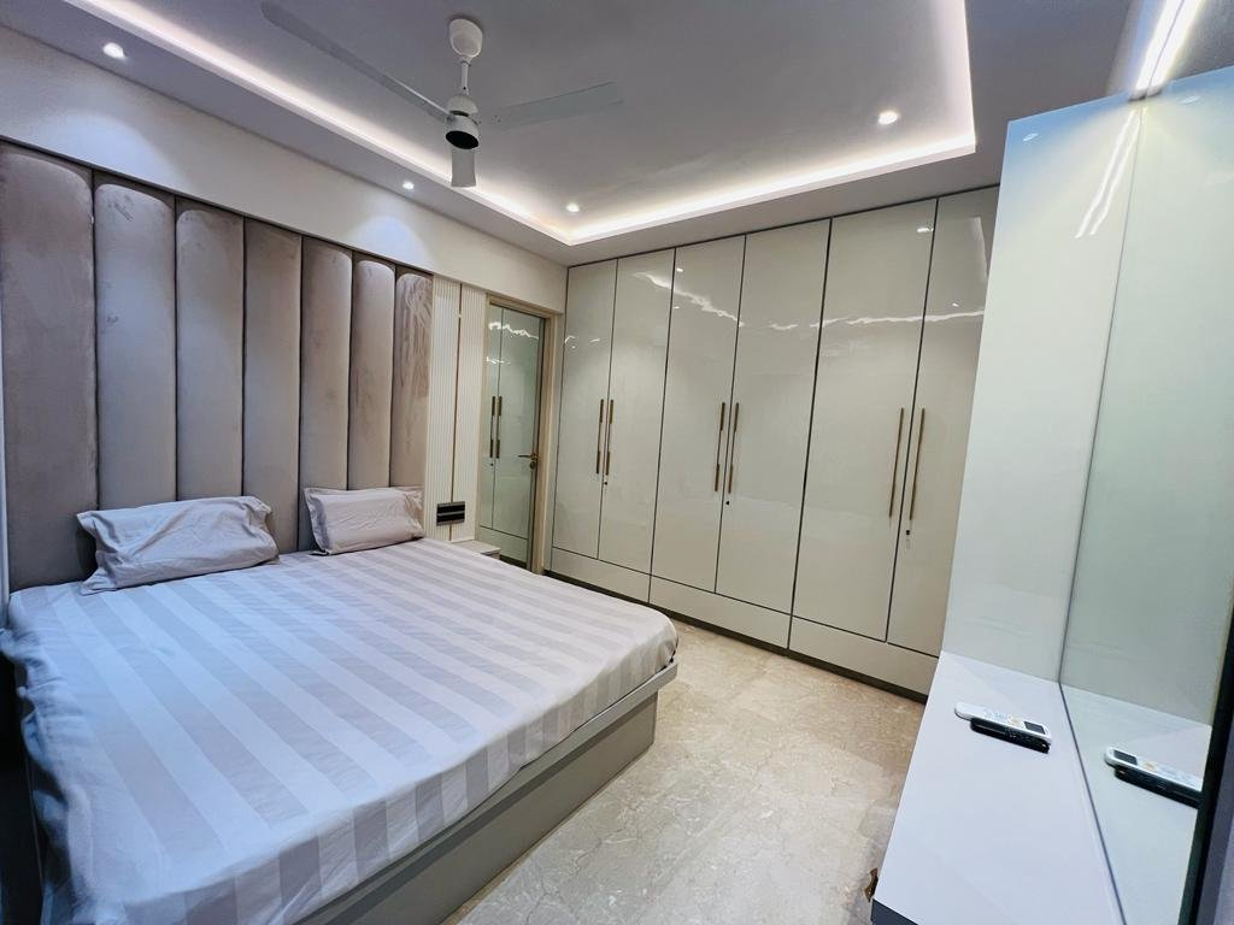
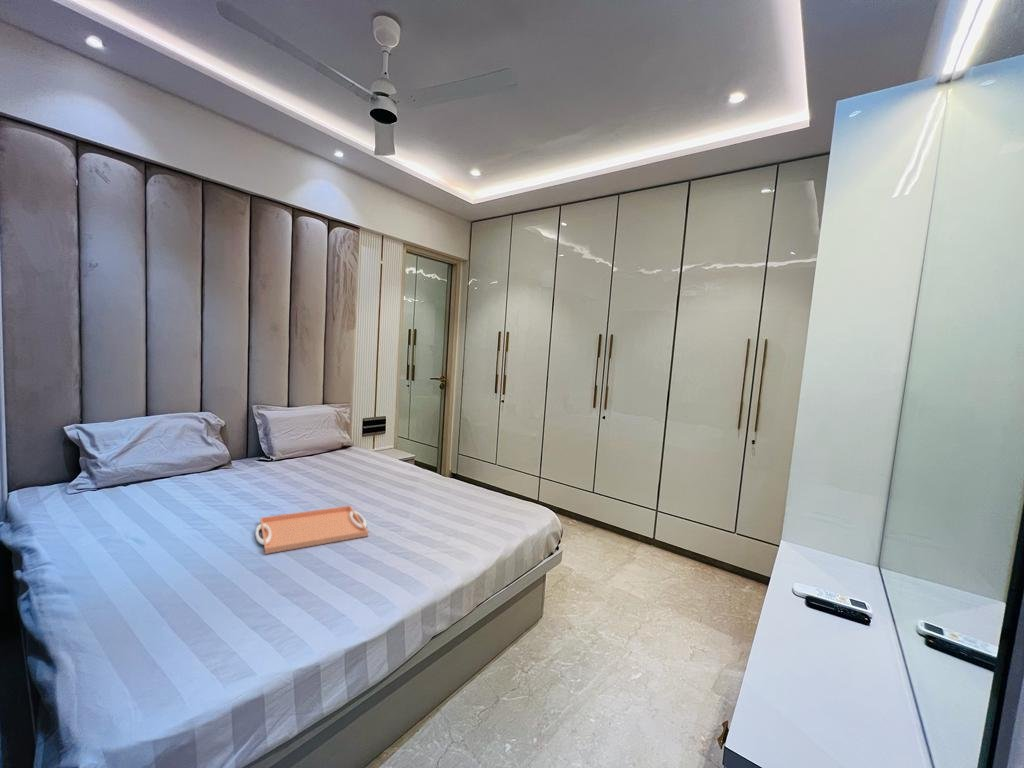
+ serving tray [254,505,369,555]
